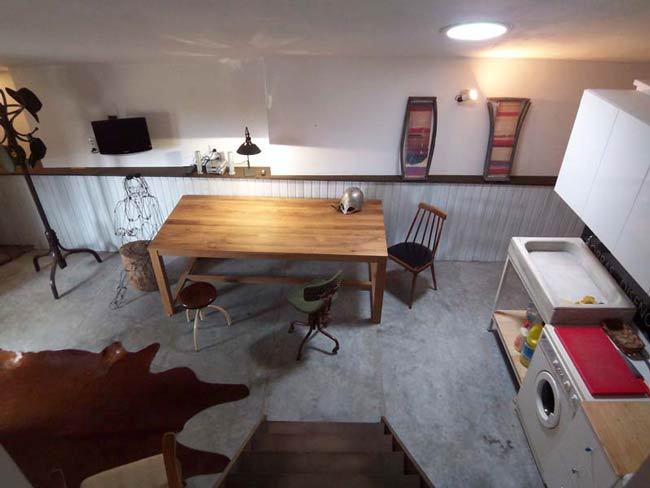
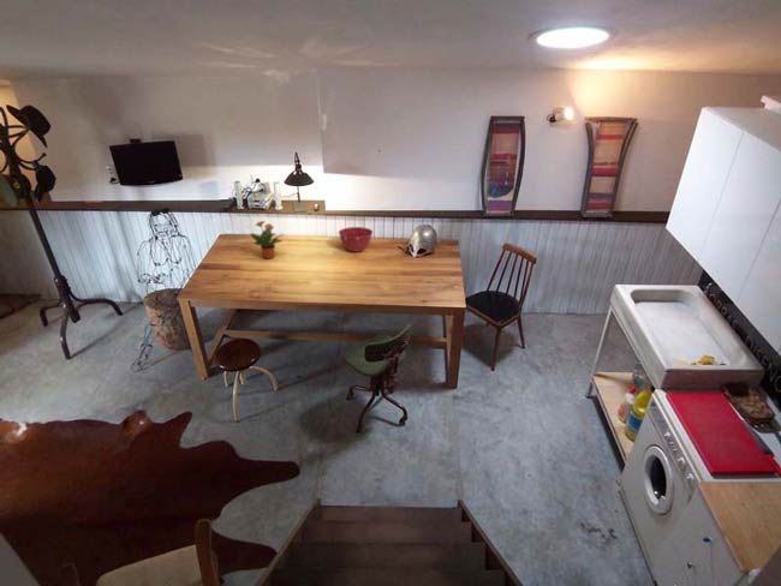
+ mixing bowl [338,226,374,253]
+ potted plant [249,220,285,261]
